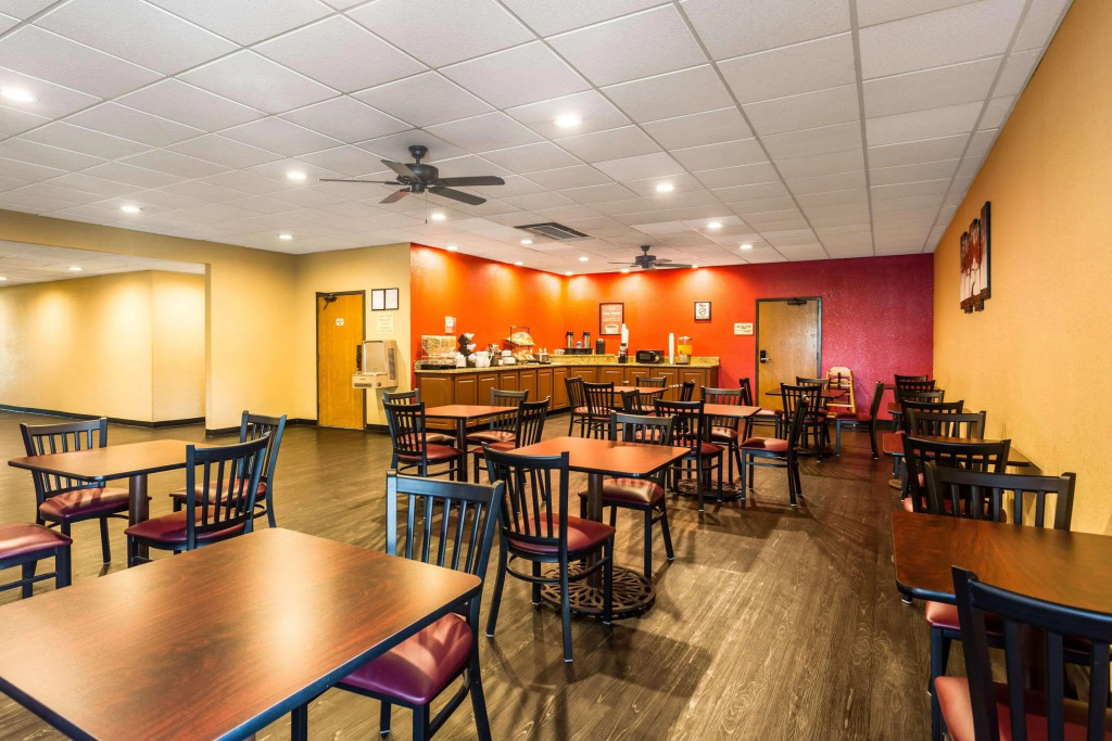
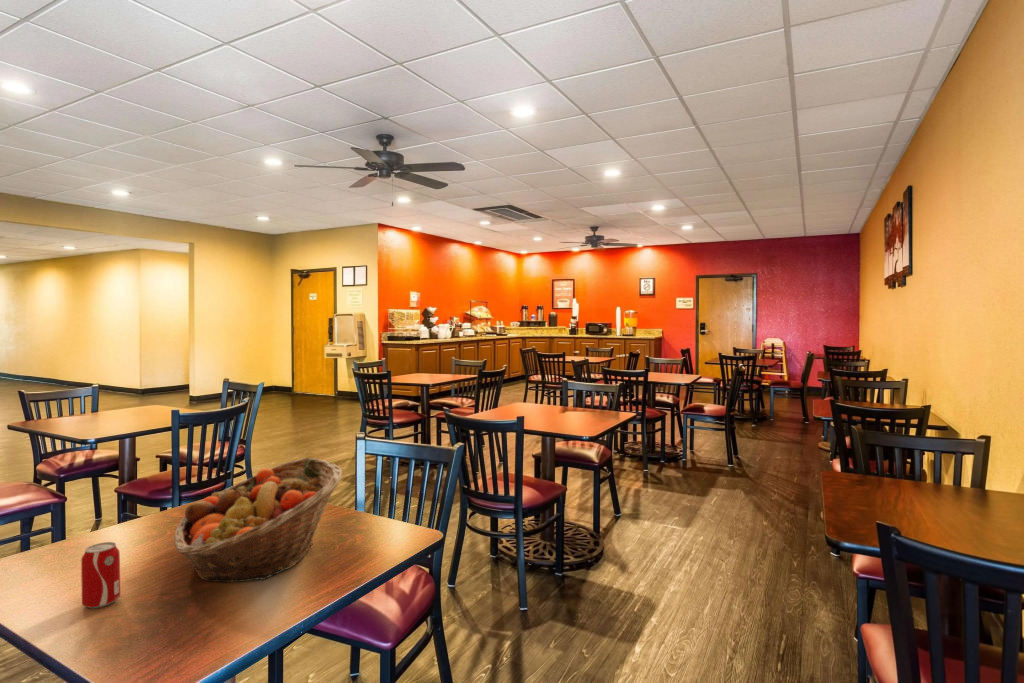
+ beverage can [80,541,121,609]
+ fruit basket [173,457,344,583]
